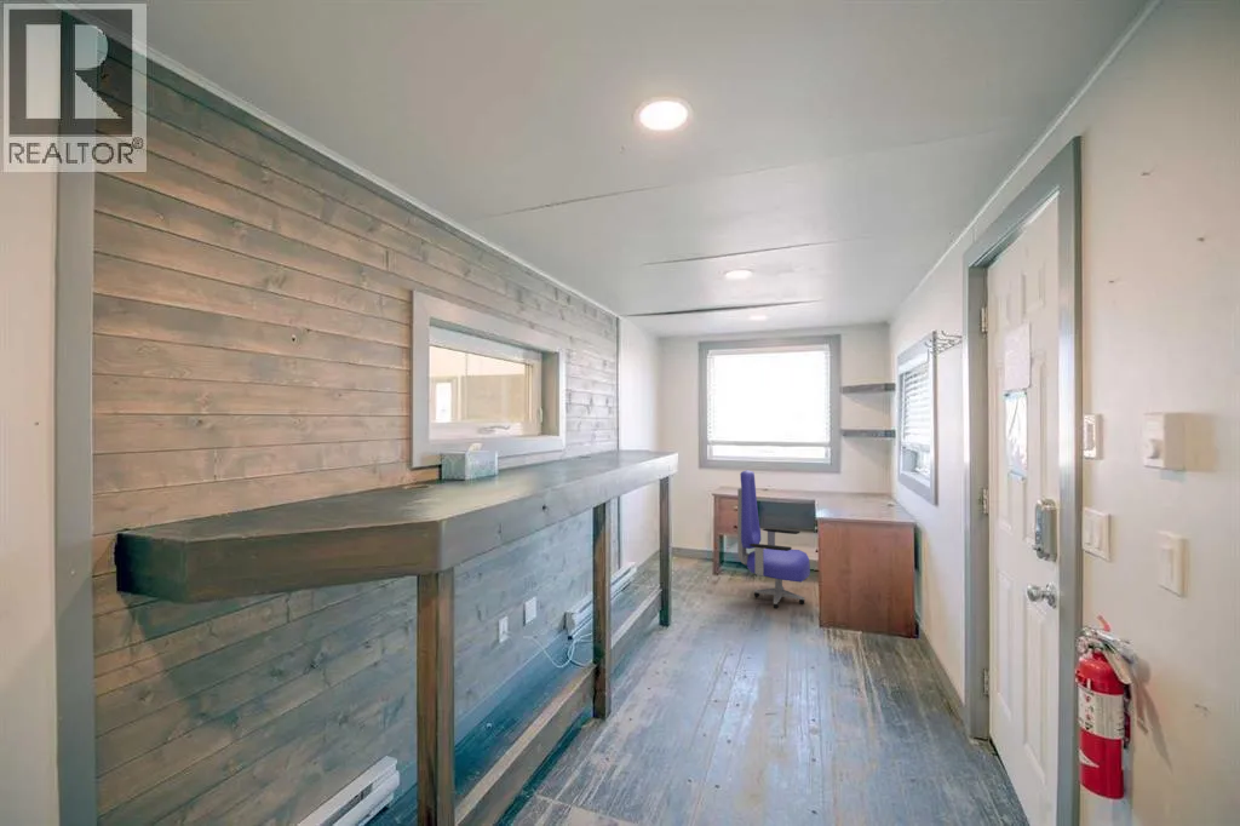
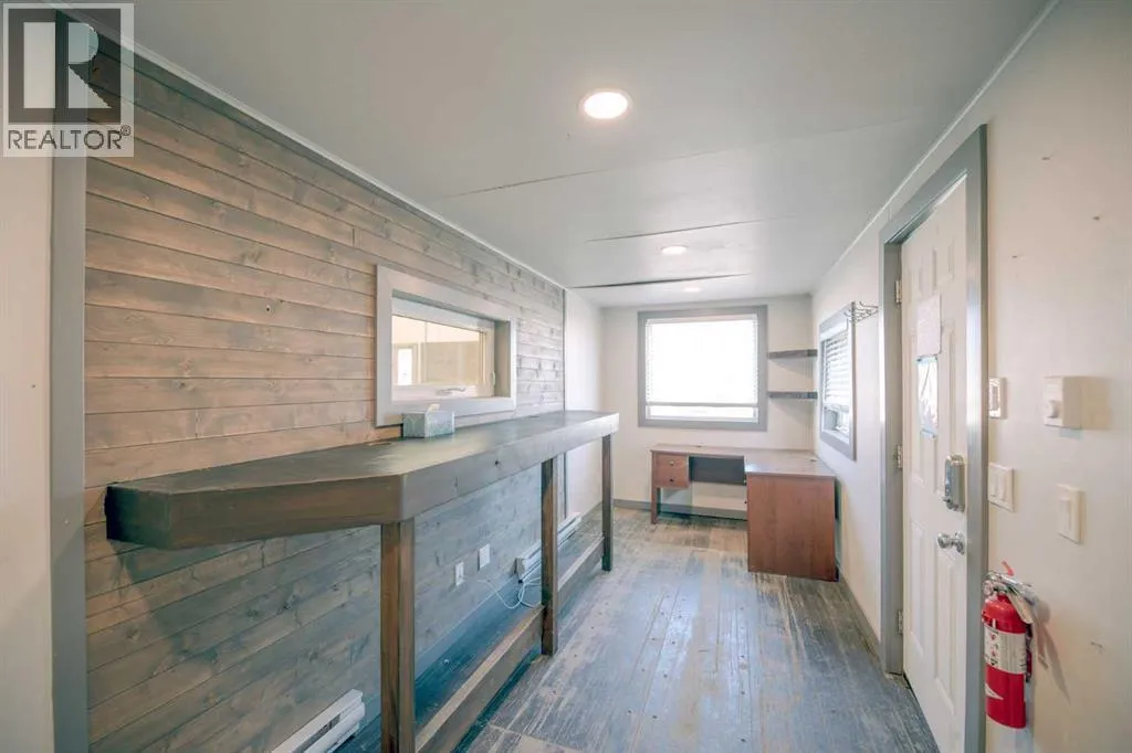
- office chair [736,469,811,609]
